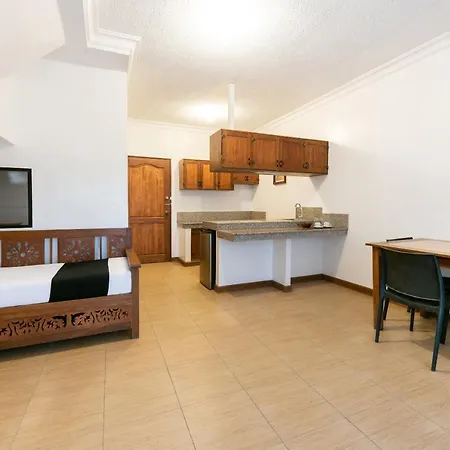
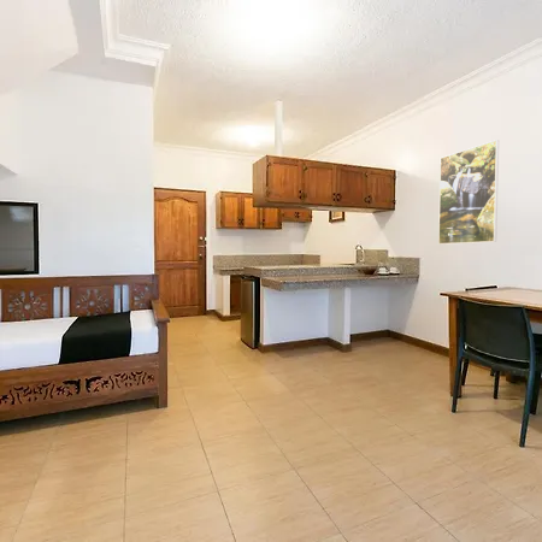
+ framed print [437,139,500,246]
